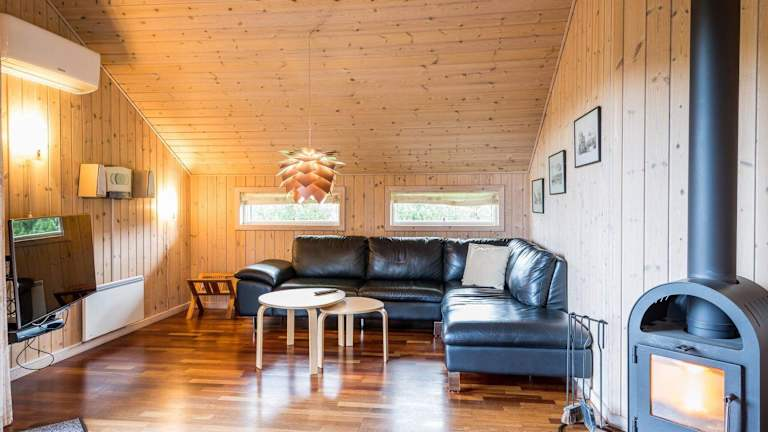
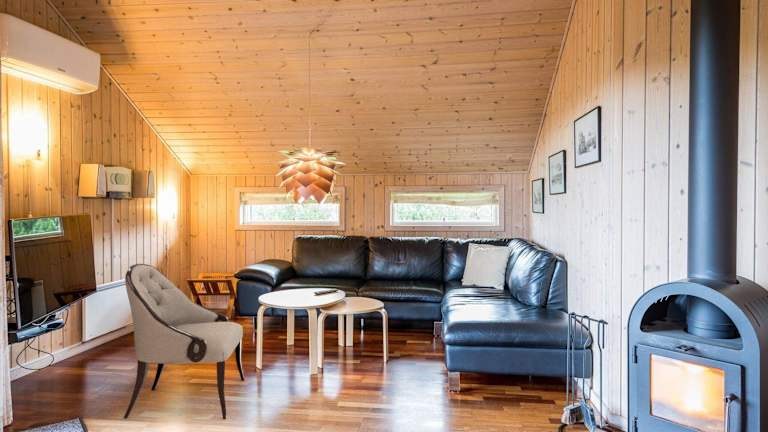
+ armchair [123,263,246,420]
